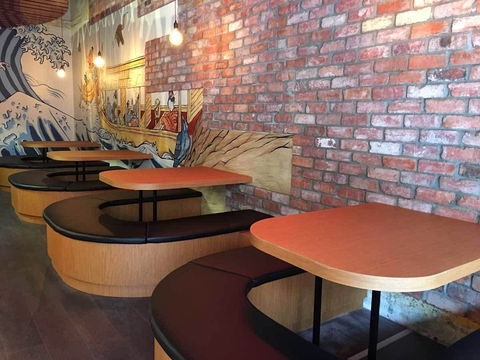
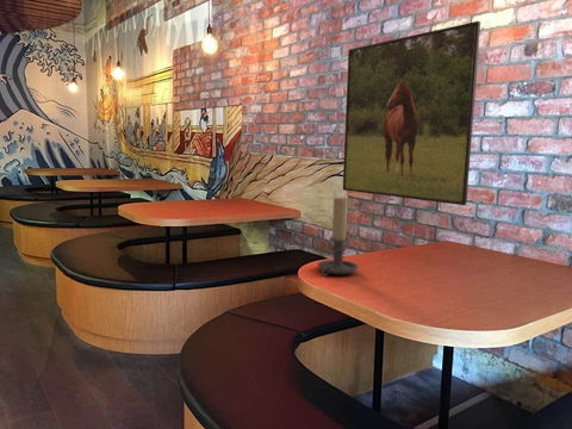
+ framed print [342,20,481,206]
+ candle holder [317,195,360,276]
